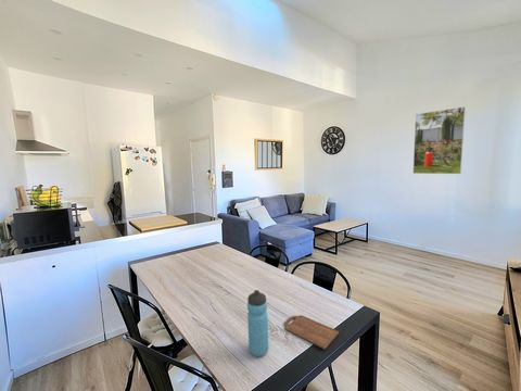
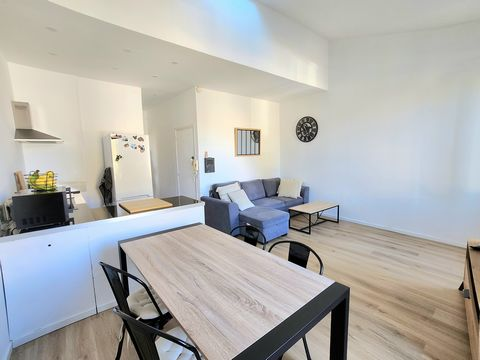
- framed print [412,105,467,175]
- water bottle [246,289,269,357]
- cutting board [283,314,340,351]
